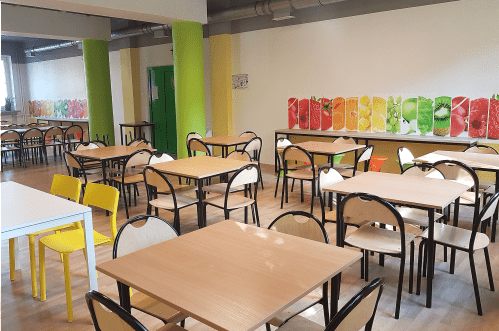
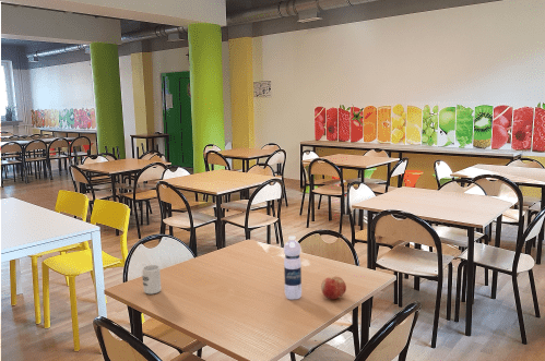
+ water bottle [283,234,303,300]
+ cup [141,264,162,294]
+ fruit [320,275,347,300]
